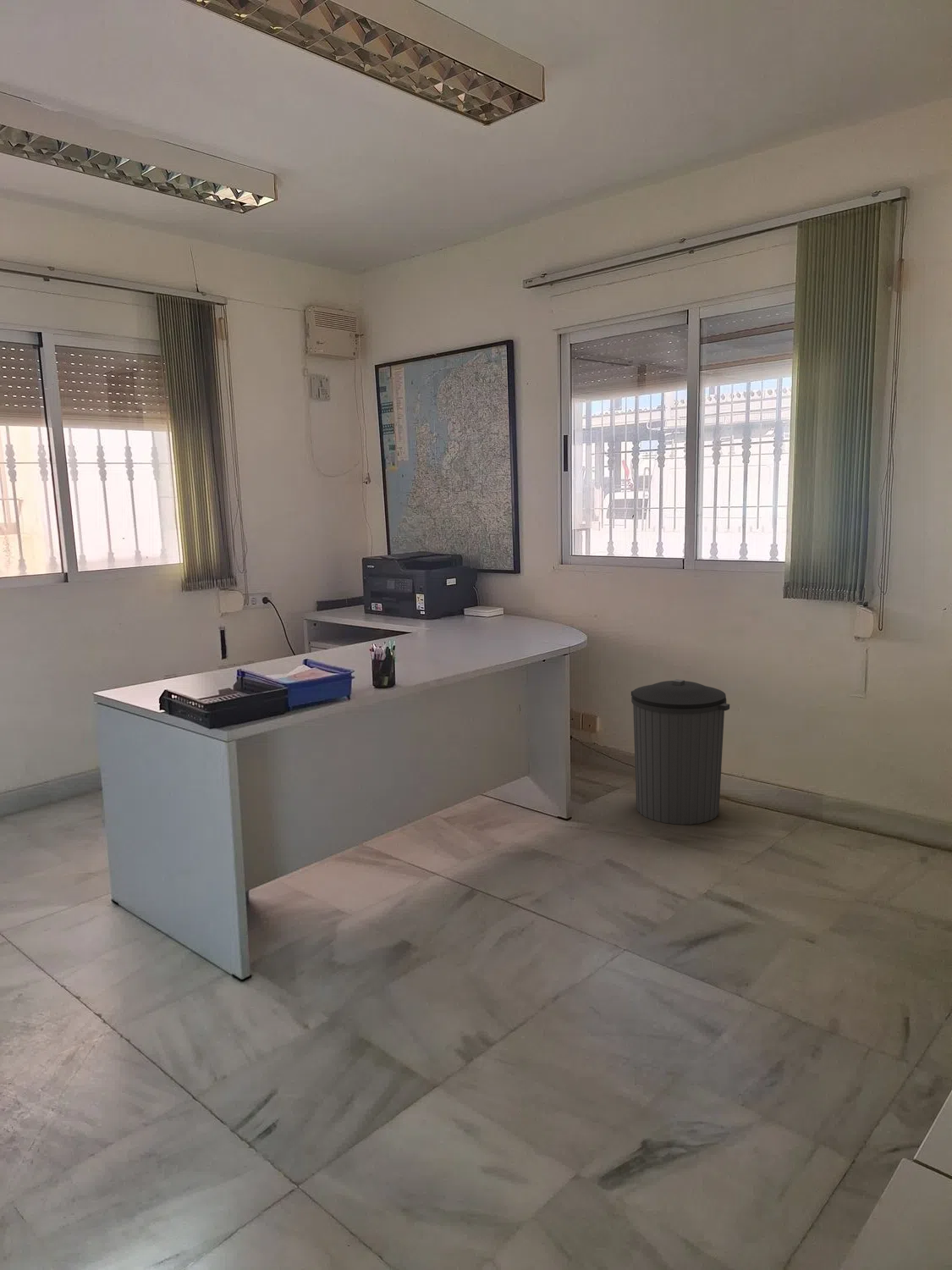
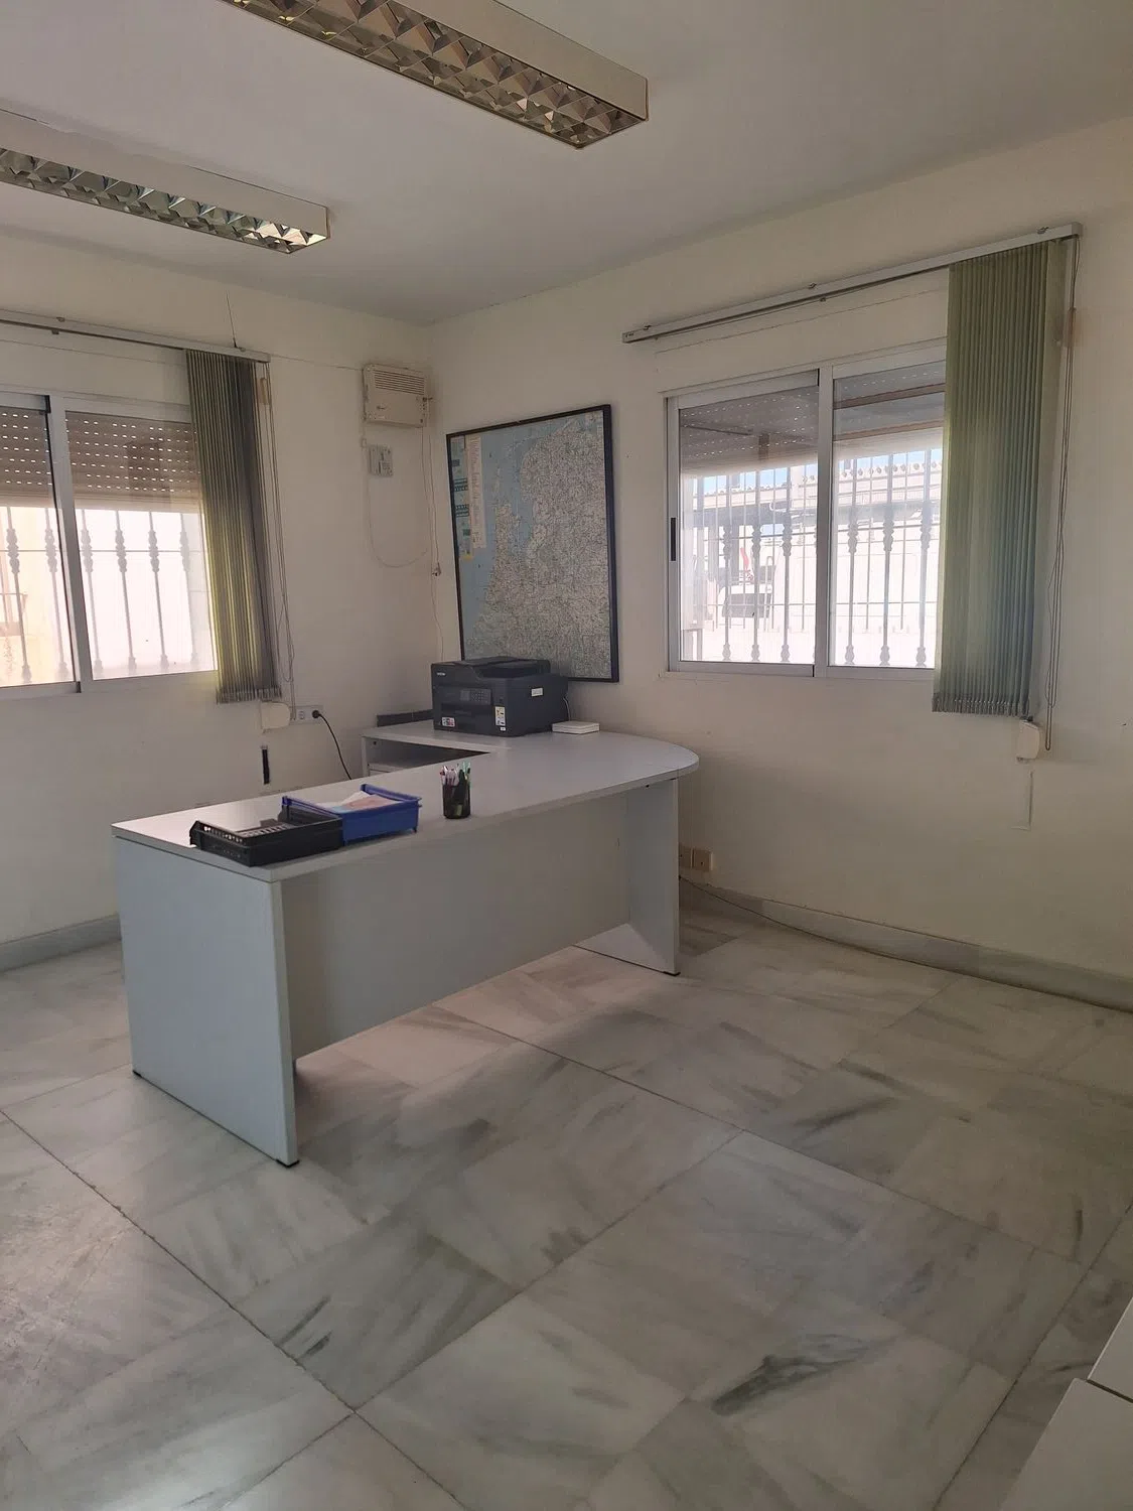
- trash can [630,678,730,826]
